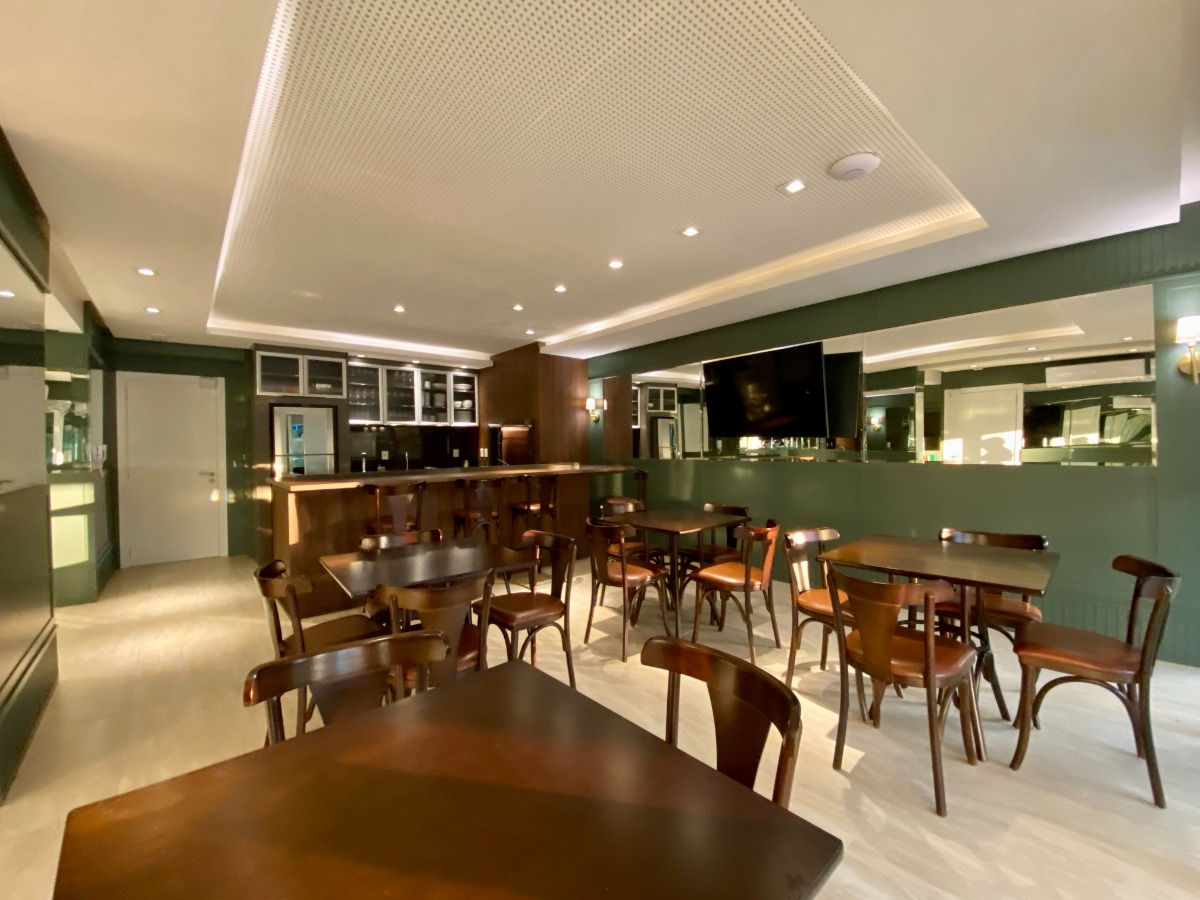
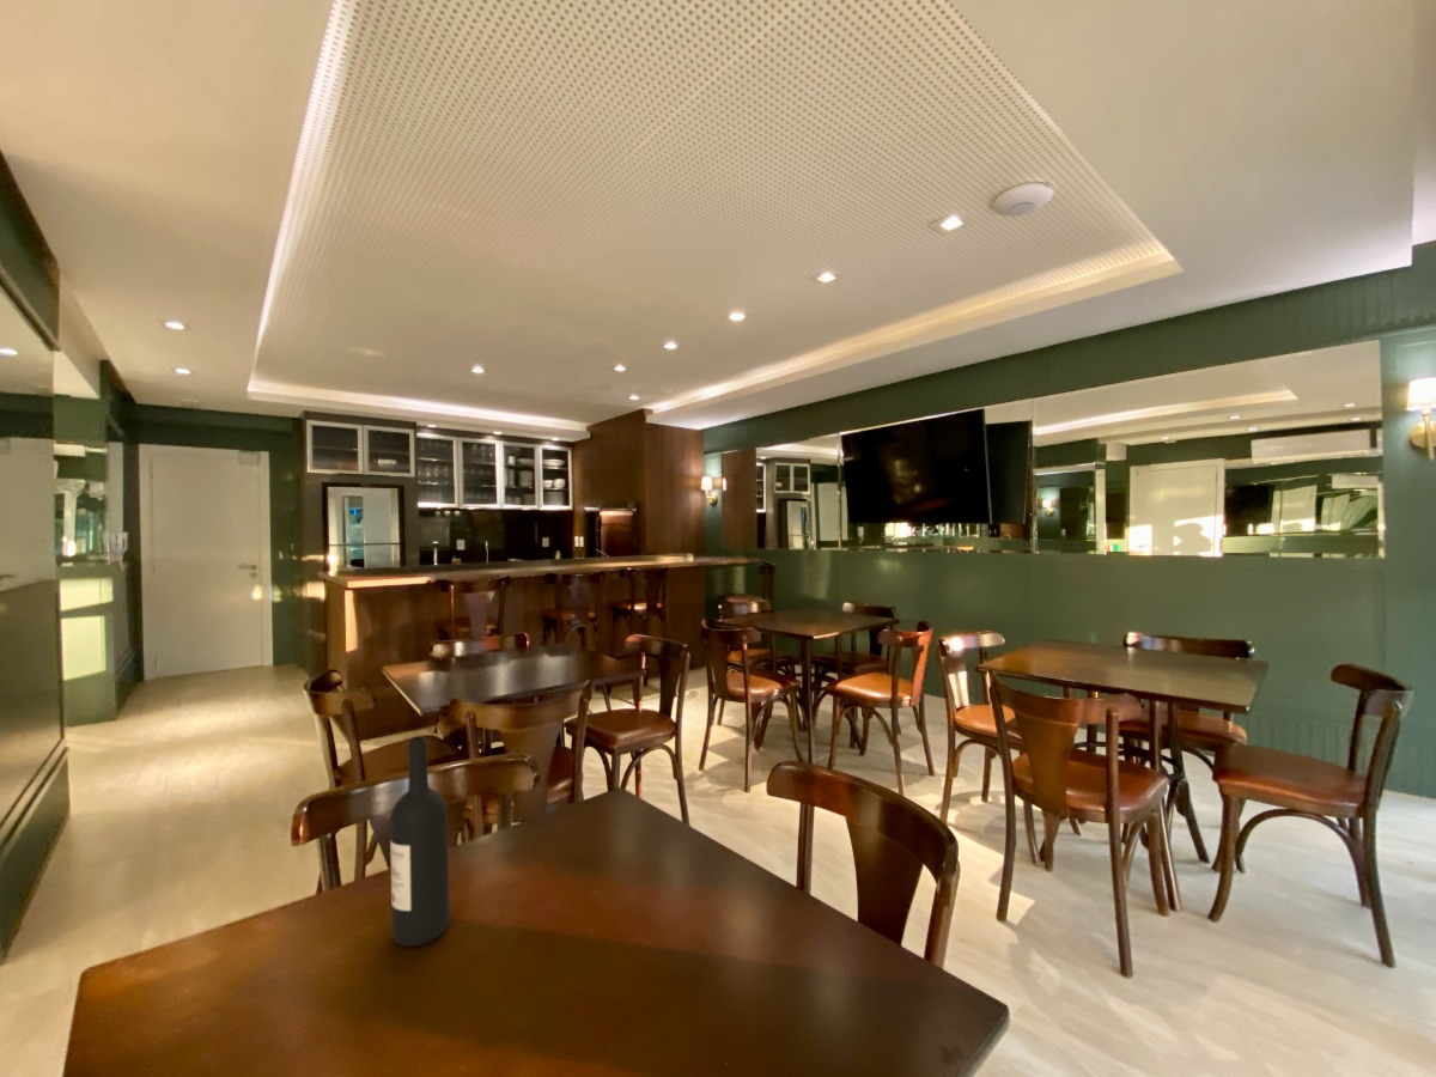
+ wine bottle [389,735,451,947]
